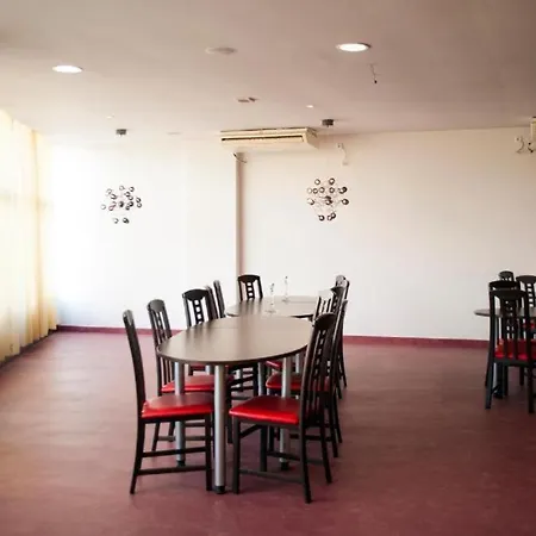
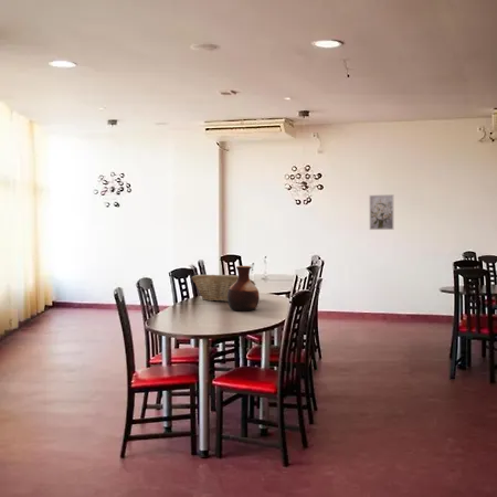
+ wall art [369,193,394,231]
+ fruit basket [191,274,257,303]
+ vase [228,265,261,313]
